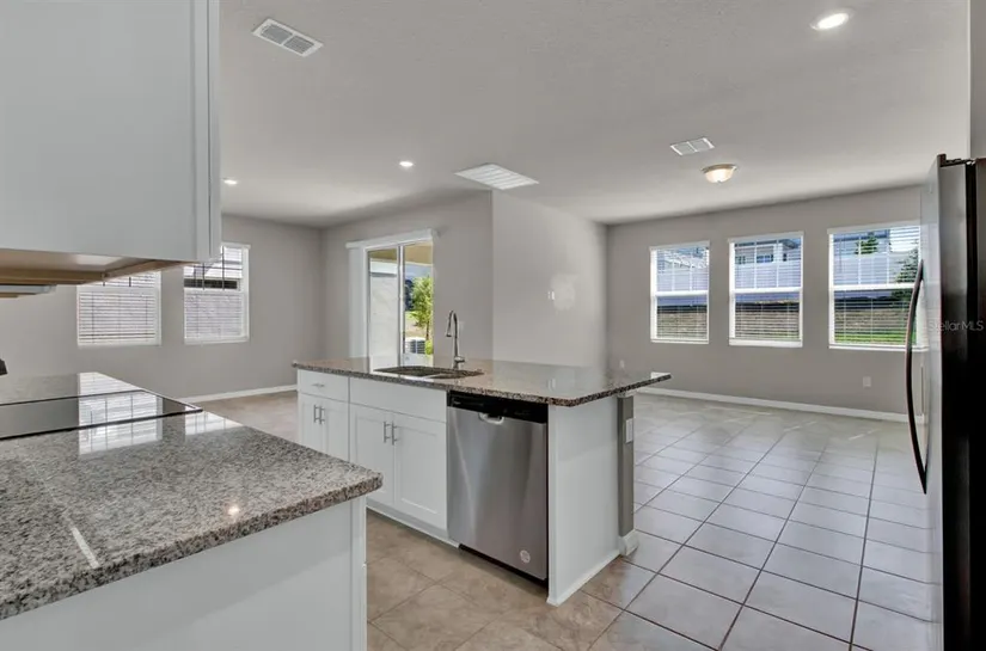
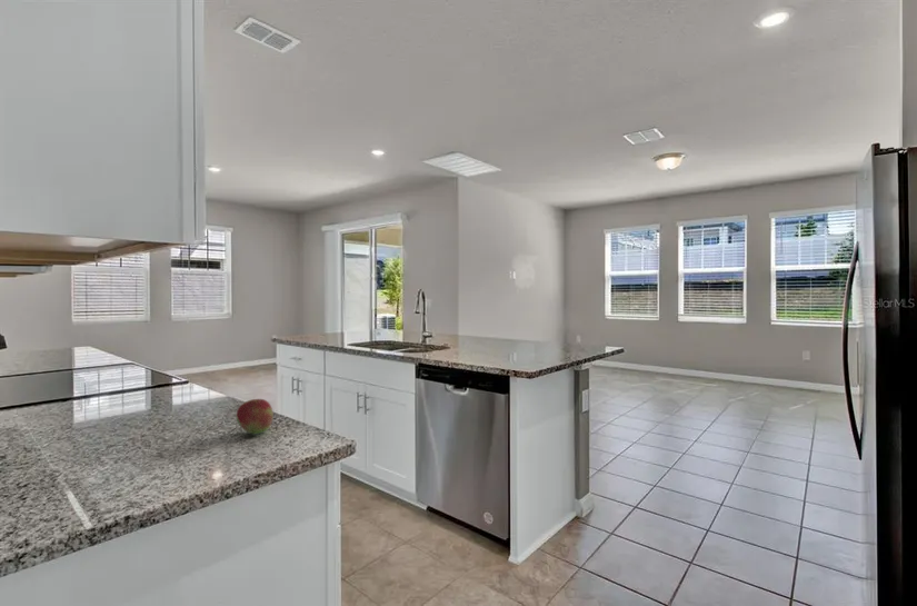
+ fruit [236,398,275,435]
